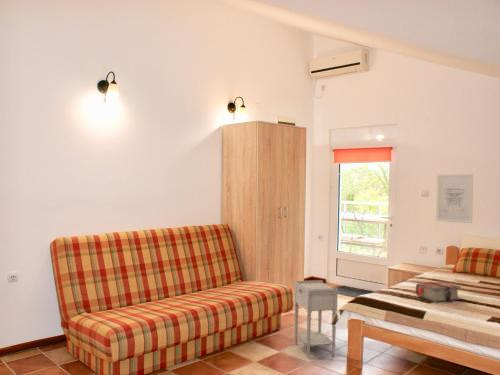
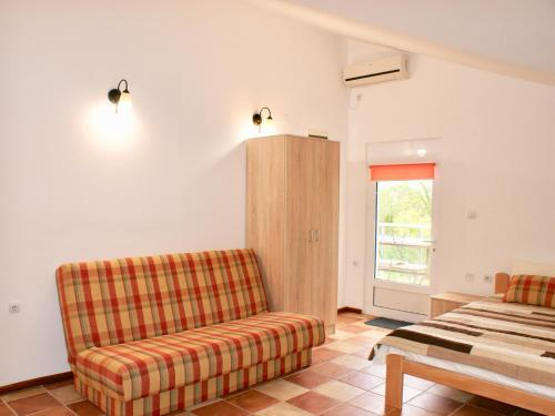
- wall art [435,173,474,224]
- nightstand [293,279,341,358]
- bible [415,281,462,303]
